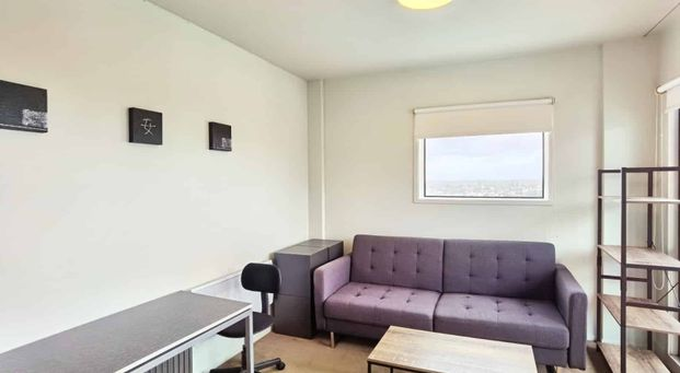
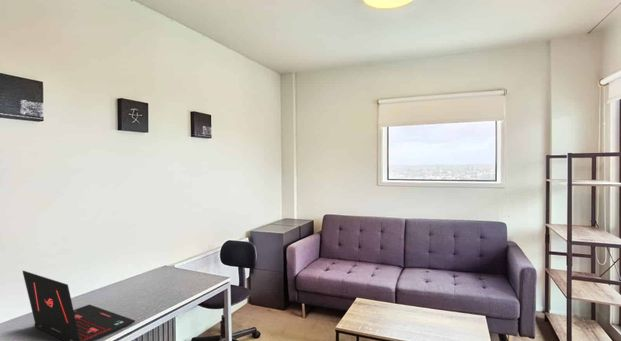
+ laptop [22,270,136,341]
